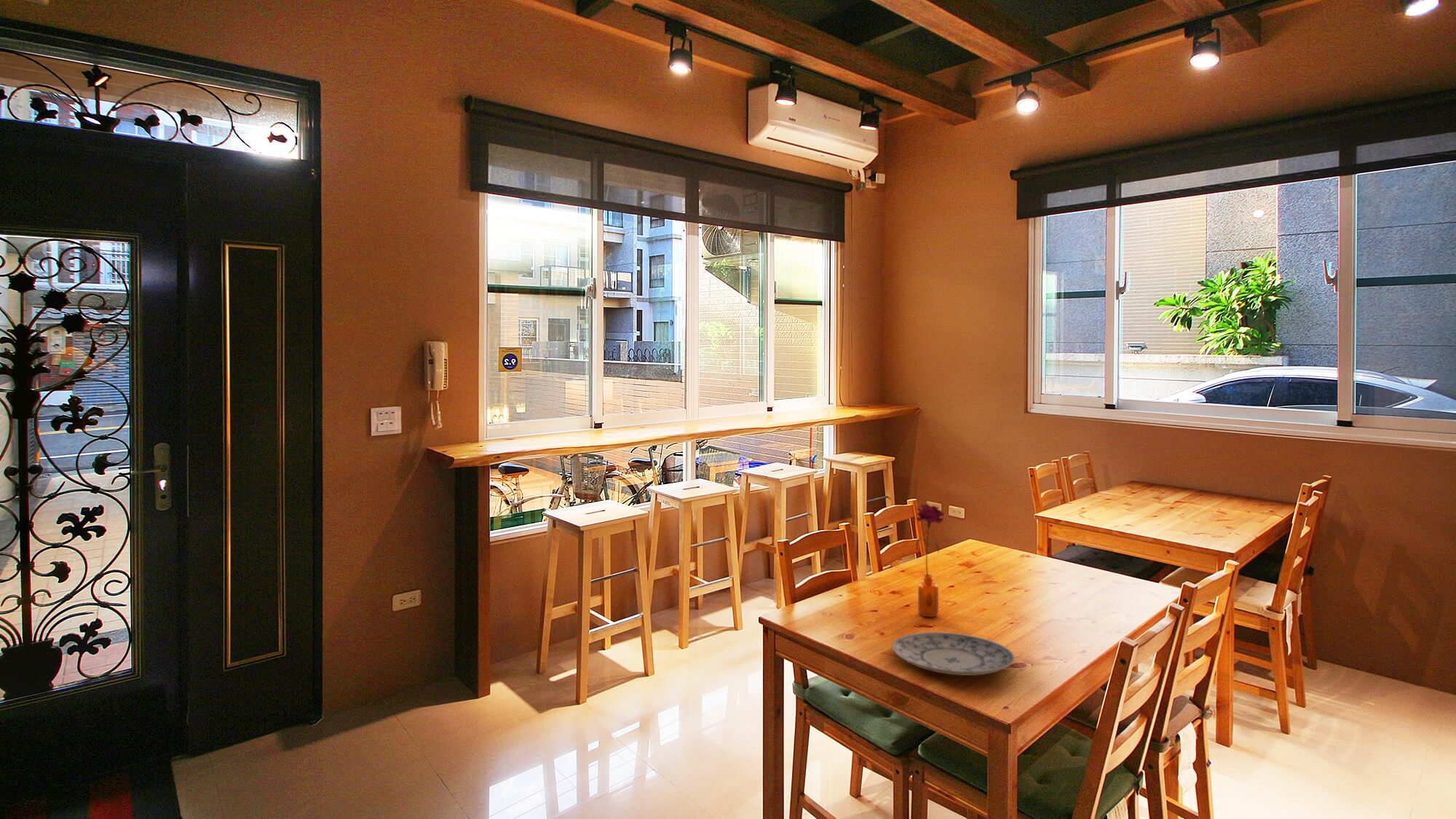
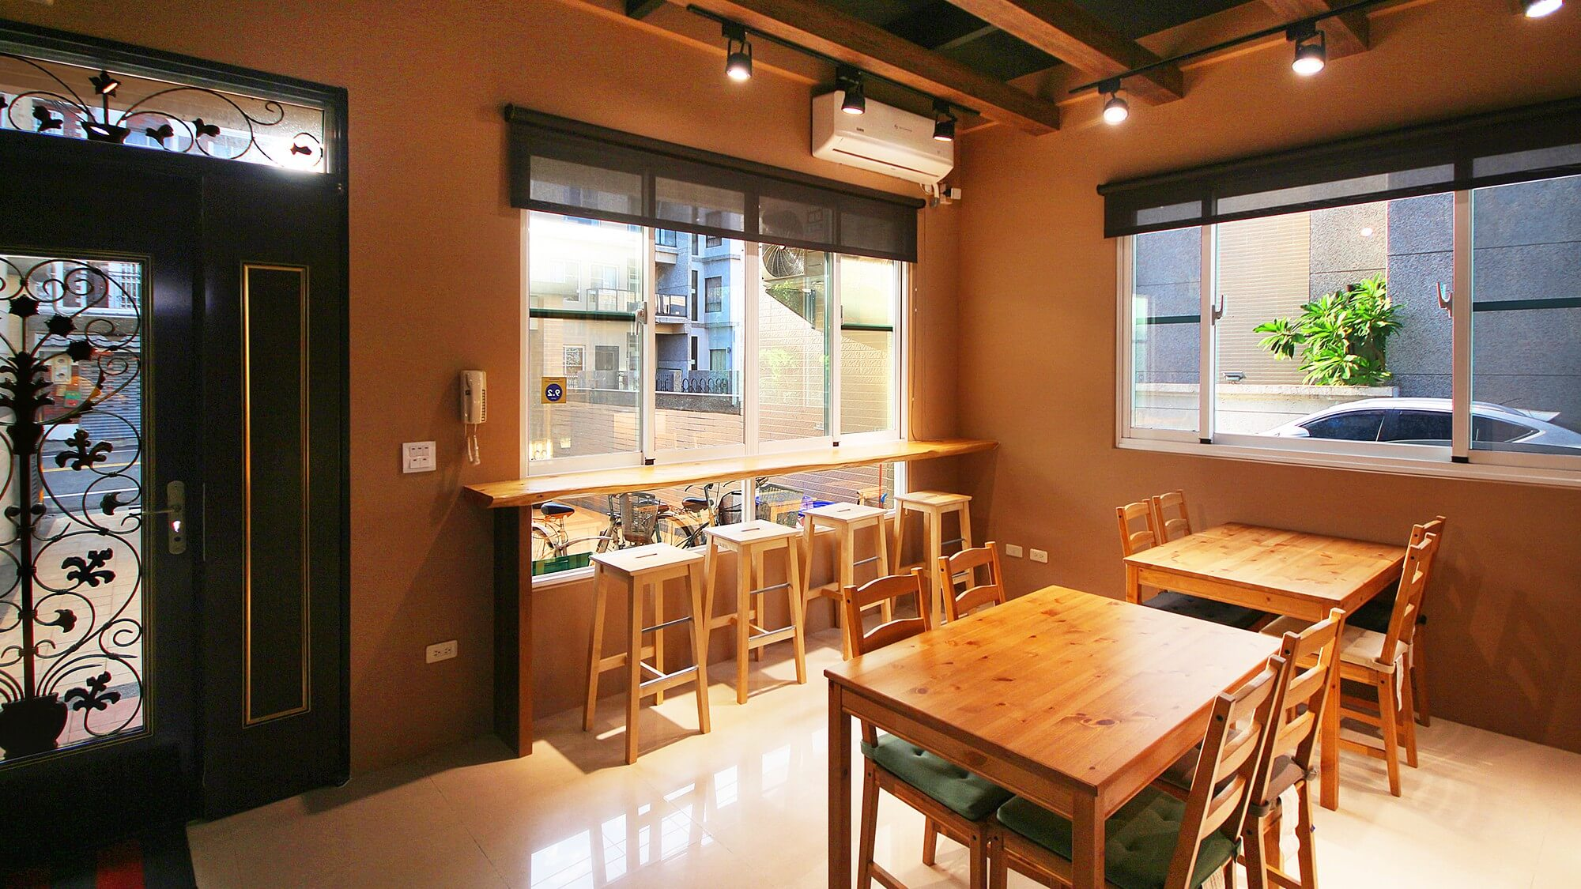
- plate [891,631,1016,676]
- flower [915,503,946,617]
